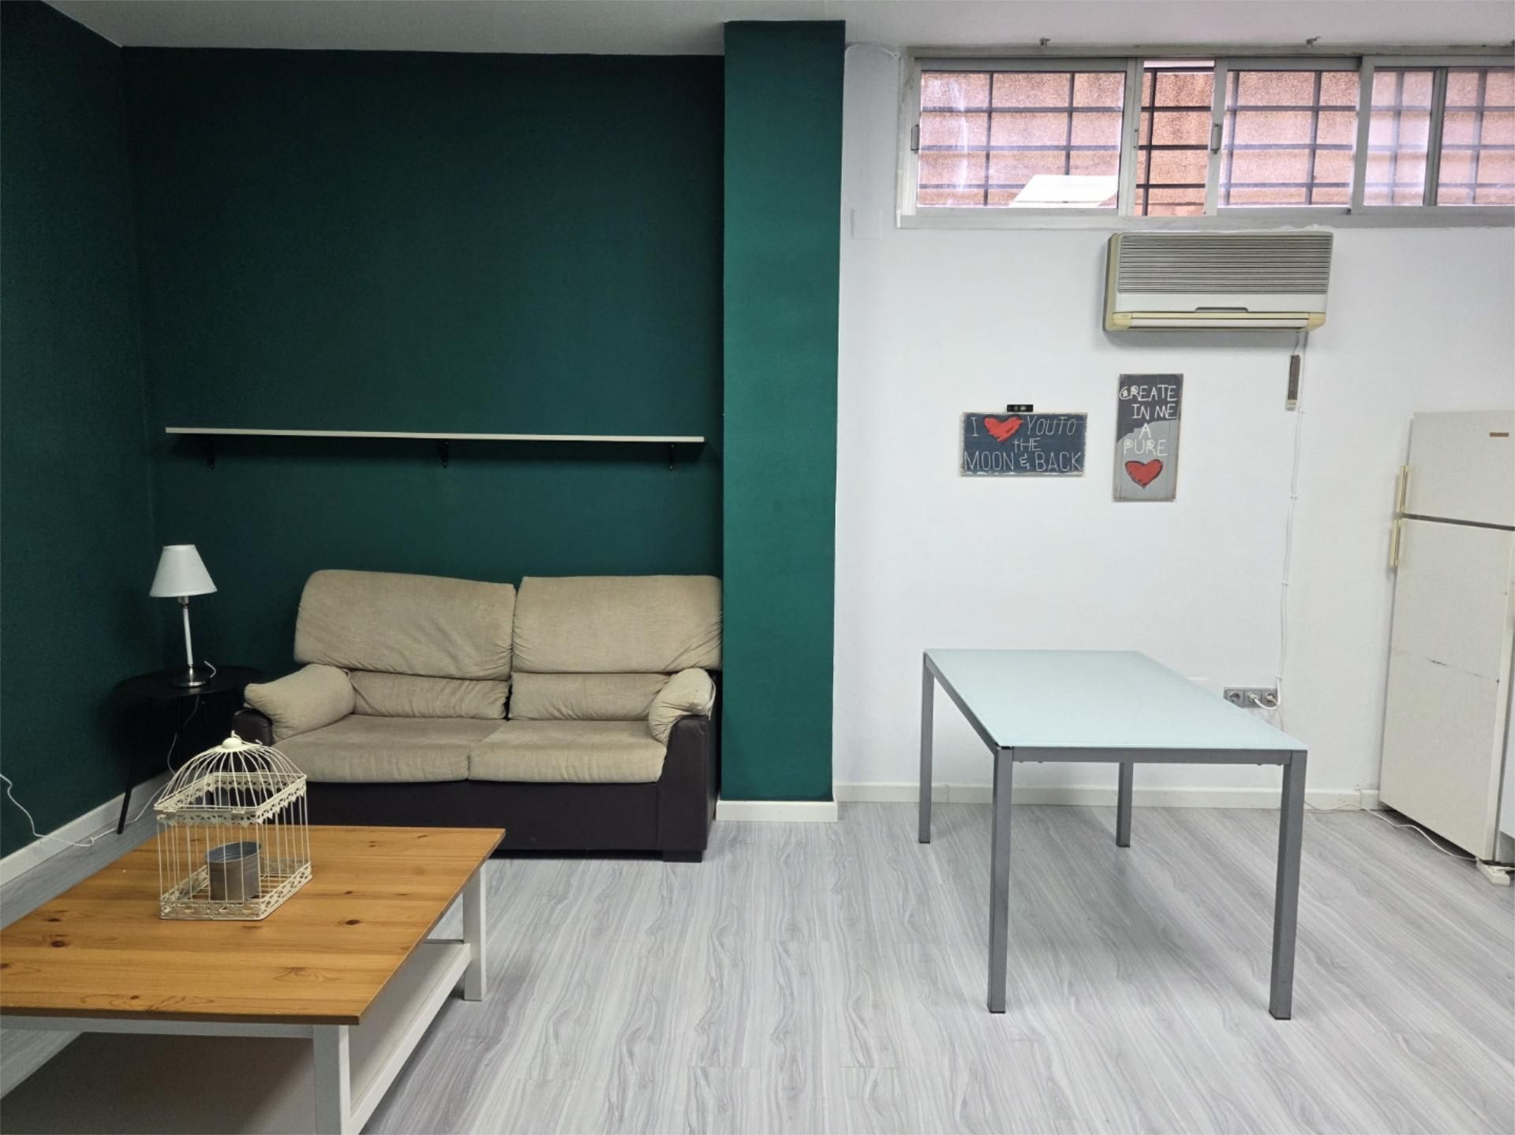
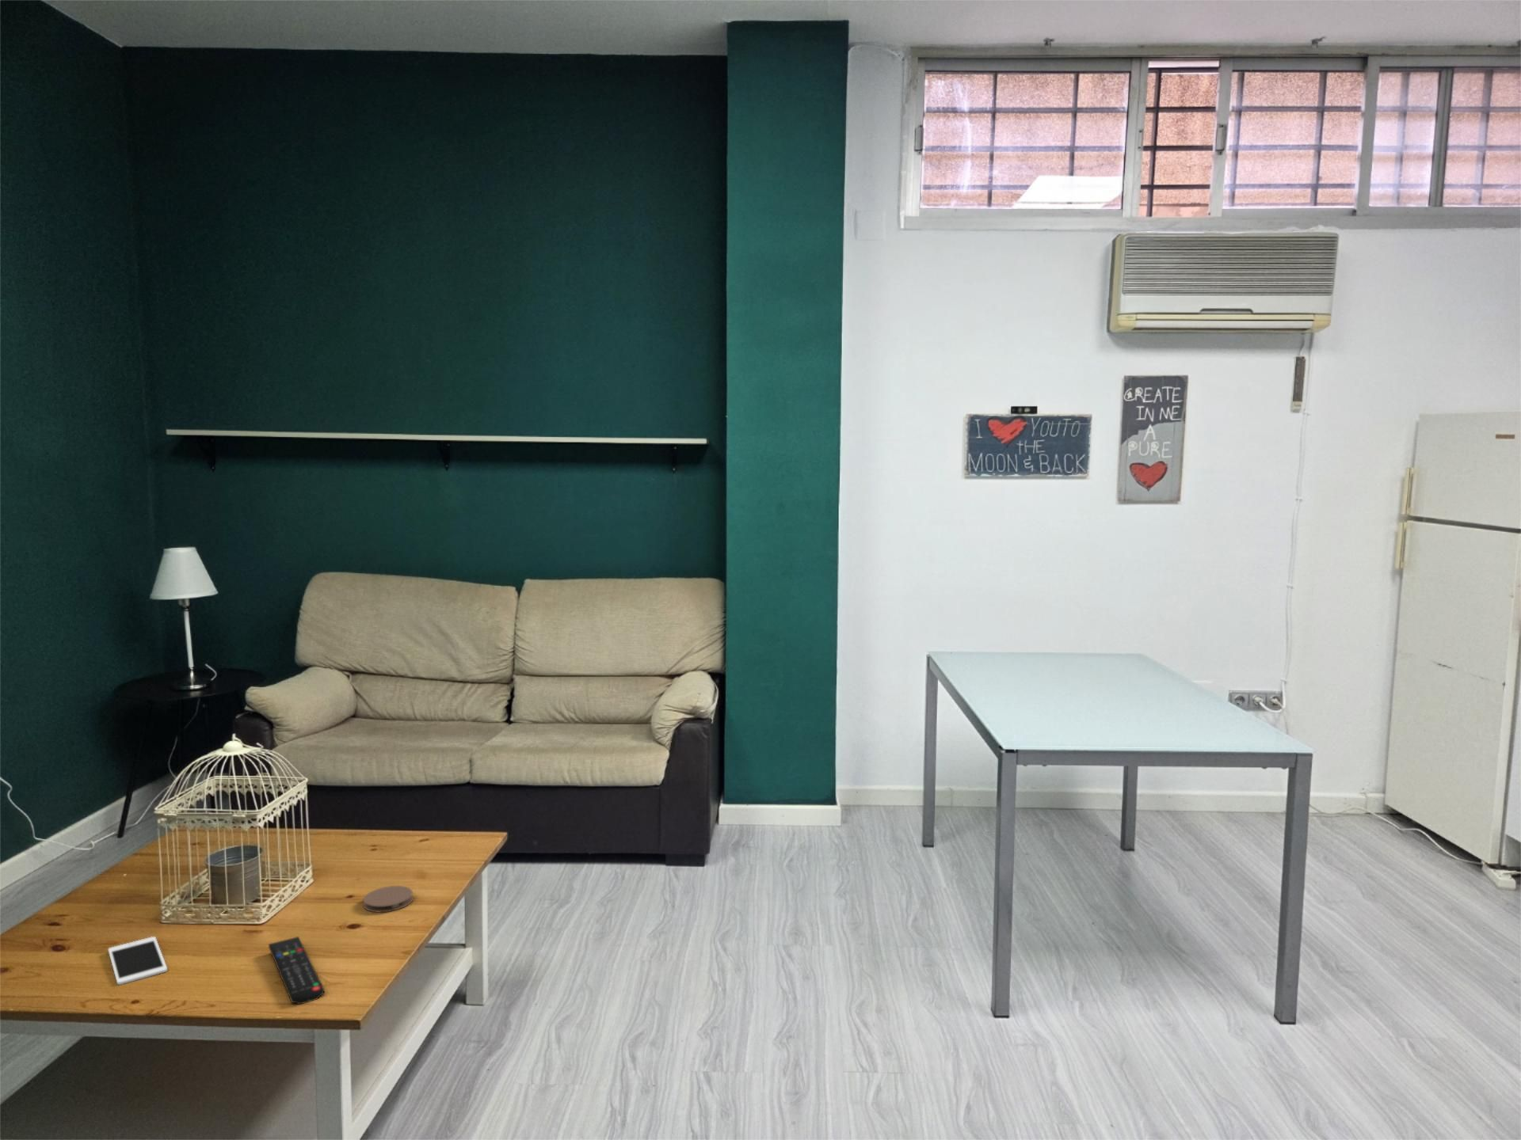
+ coaster [363,885,413,912]
+ cell phone [108,935,168,986]
+ remote control [268,935,325,1005]
